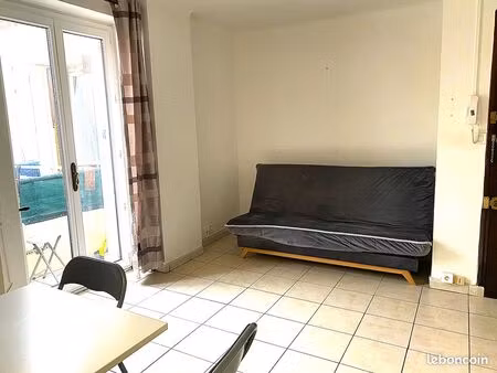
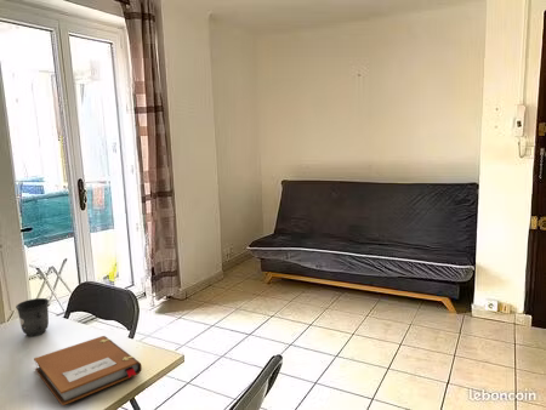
+ mug [15,297,50,337]
+ notebook [33,335,143,406]
